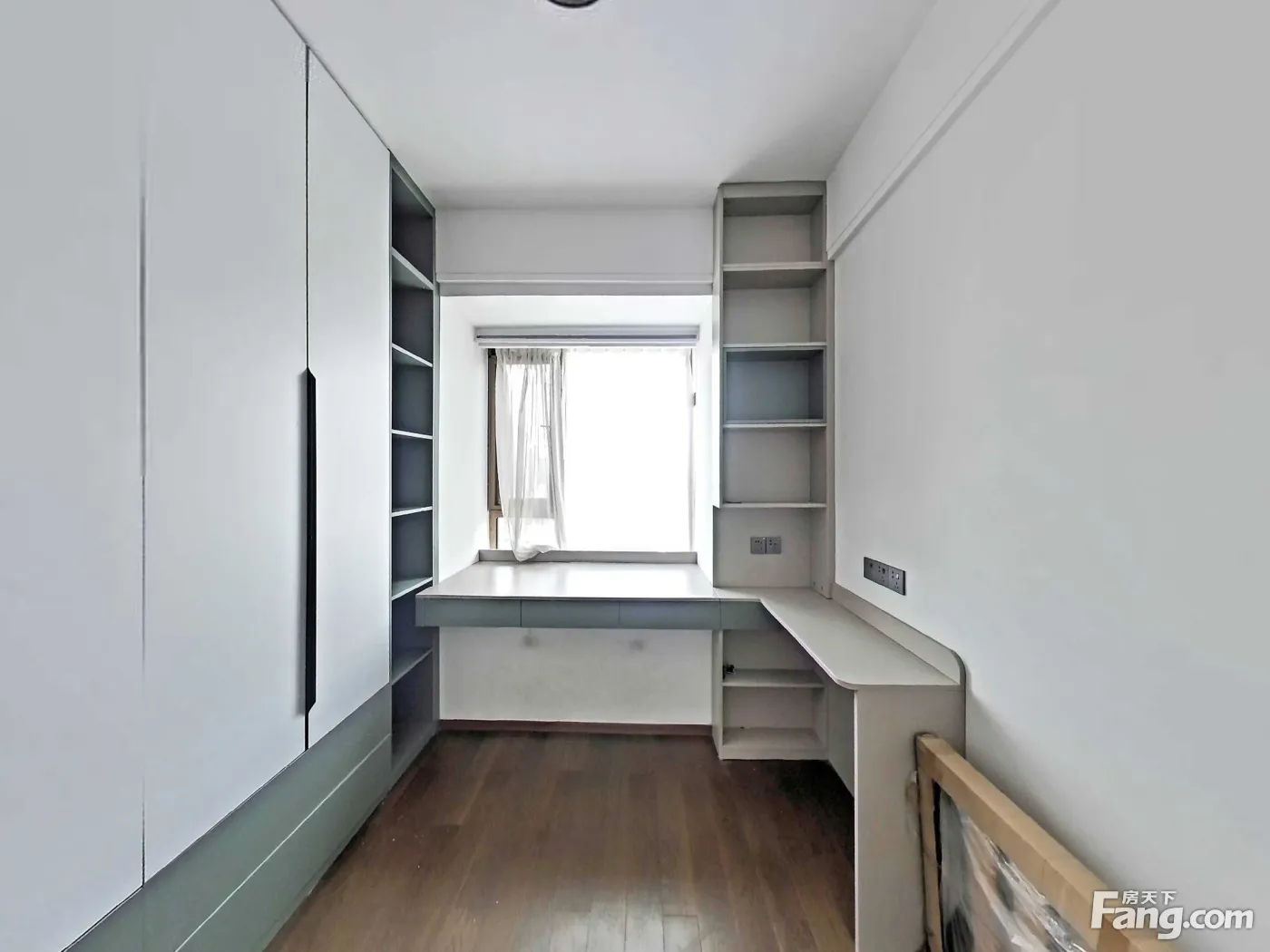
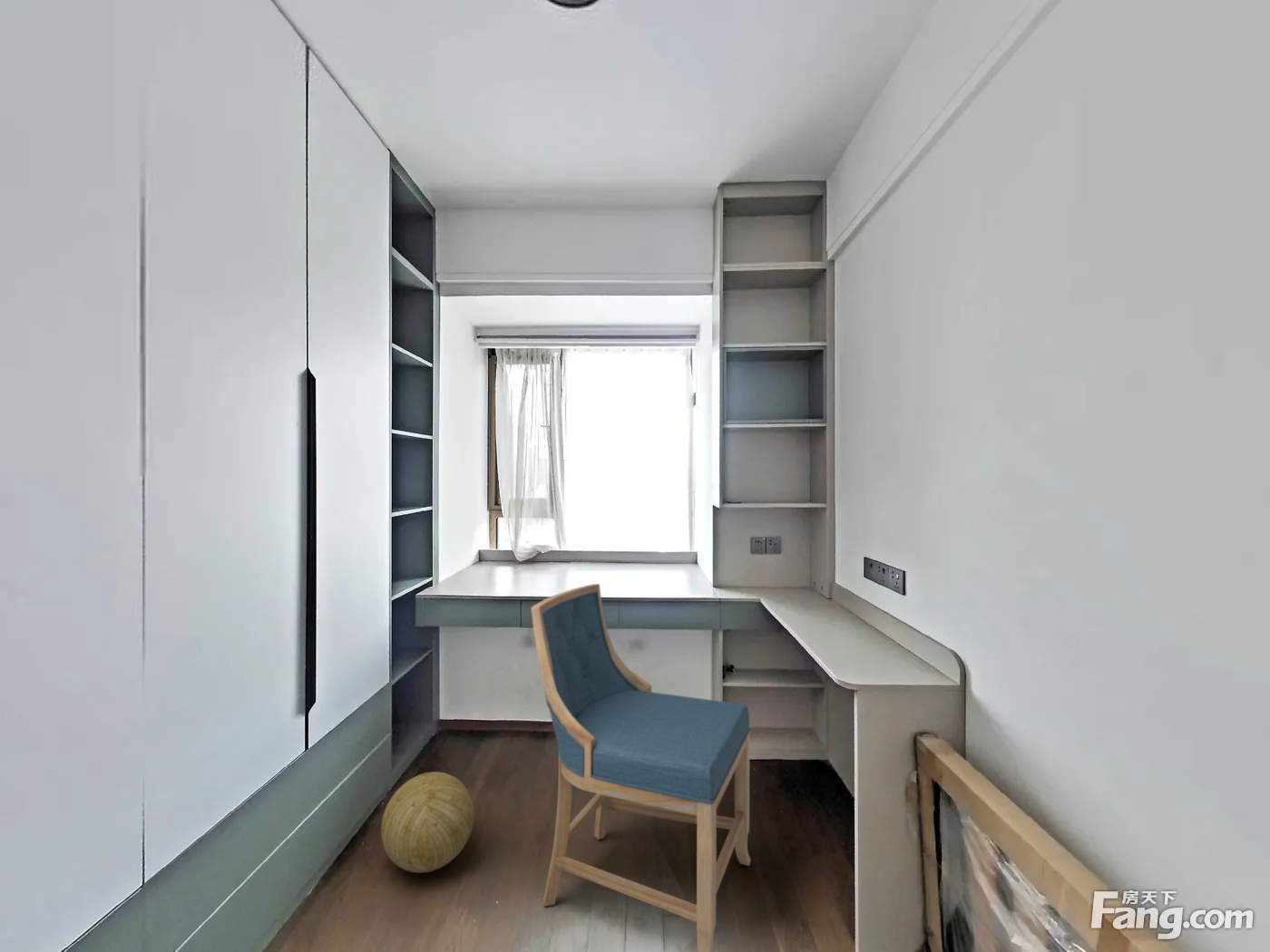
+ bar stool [530,583,752,952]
+ decorative ball [380,771,475,874]
